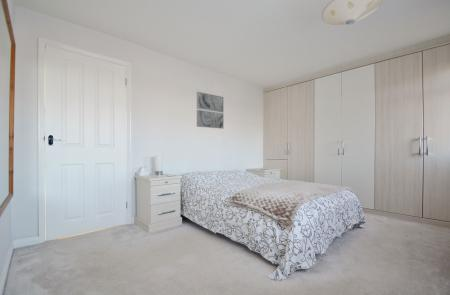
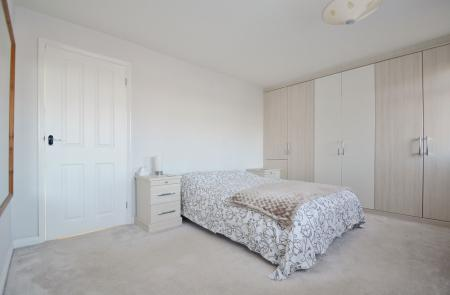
- wall art [196,90,224,130]
